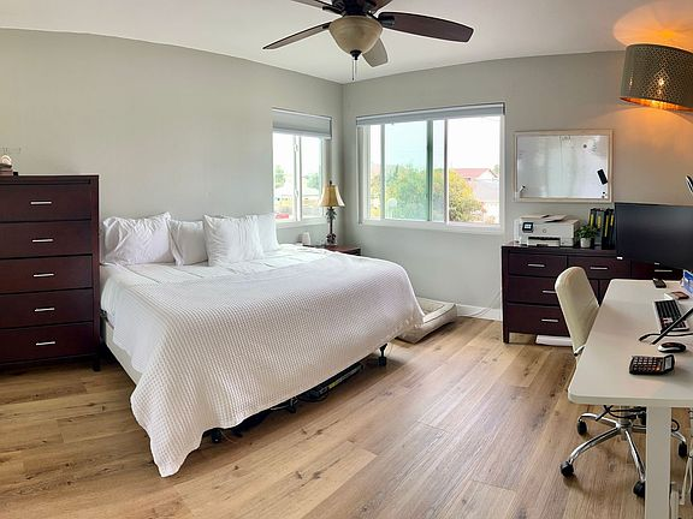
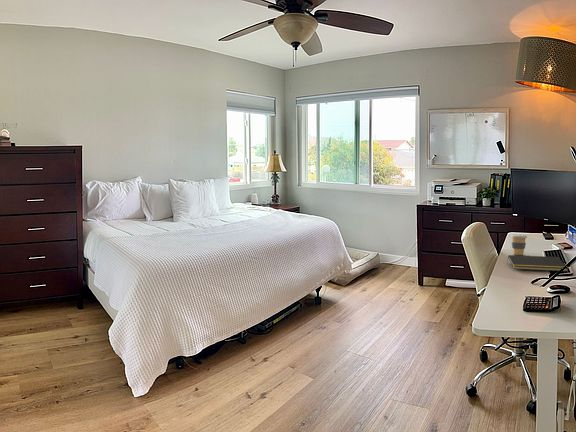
+ notepad [506,254,569,272]
+ coffee cup [510,233,528,256]
